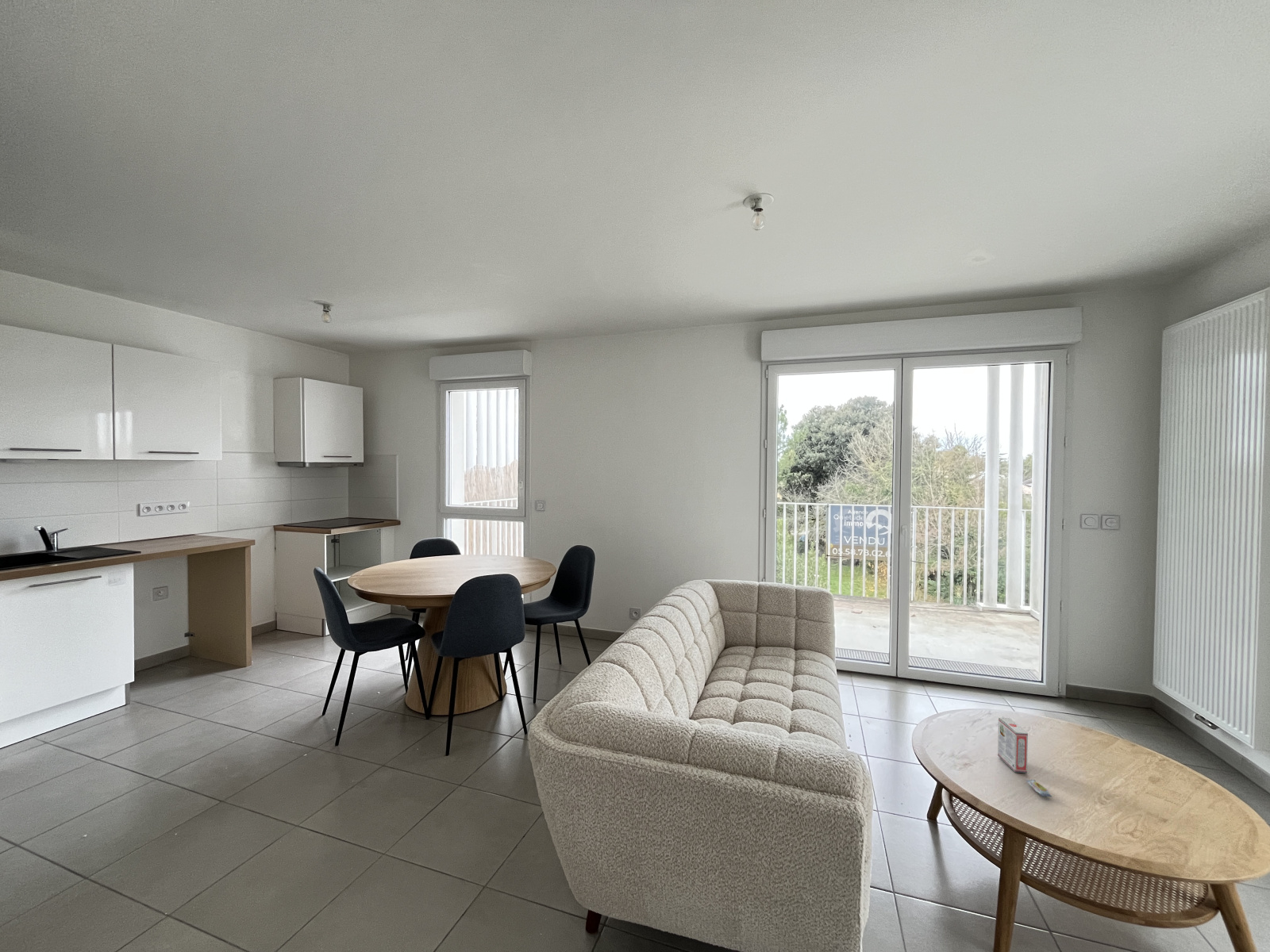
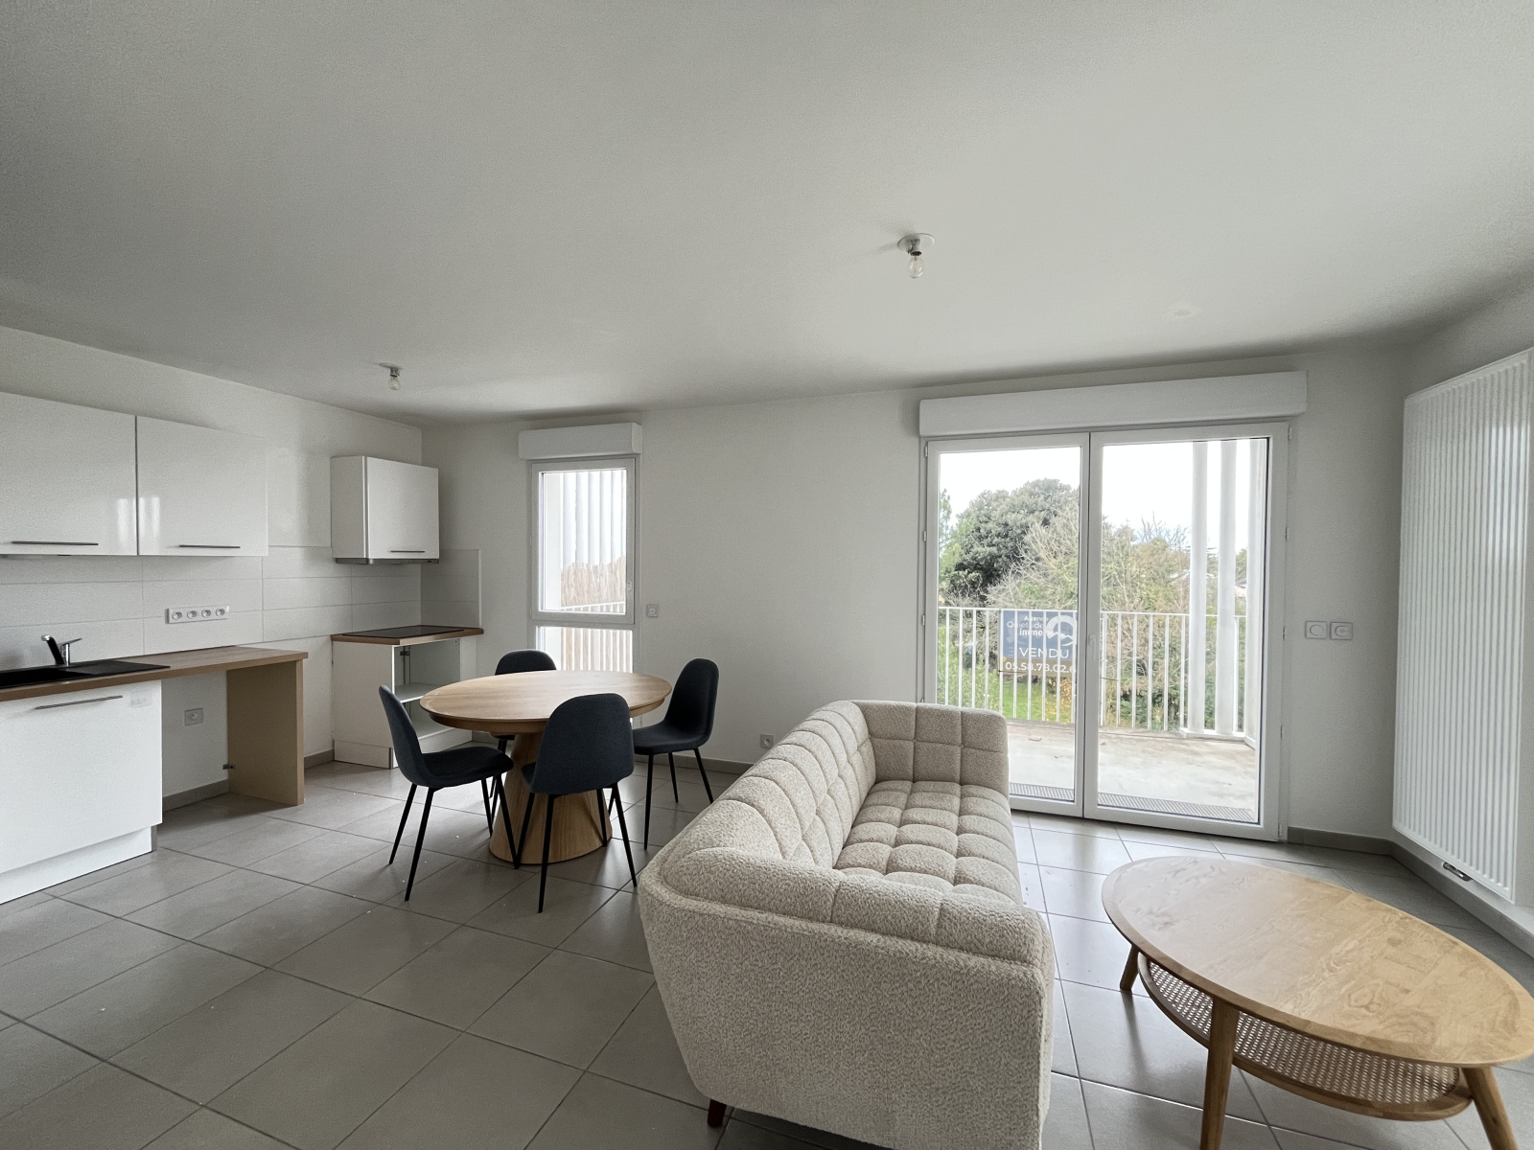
- snack box [997,717,1053,797]
